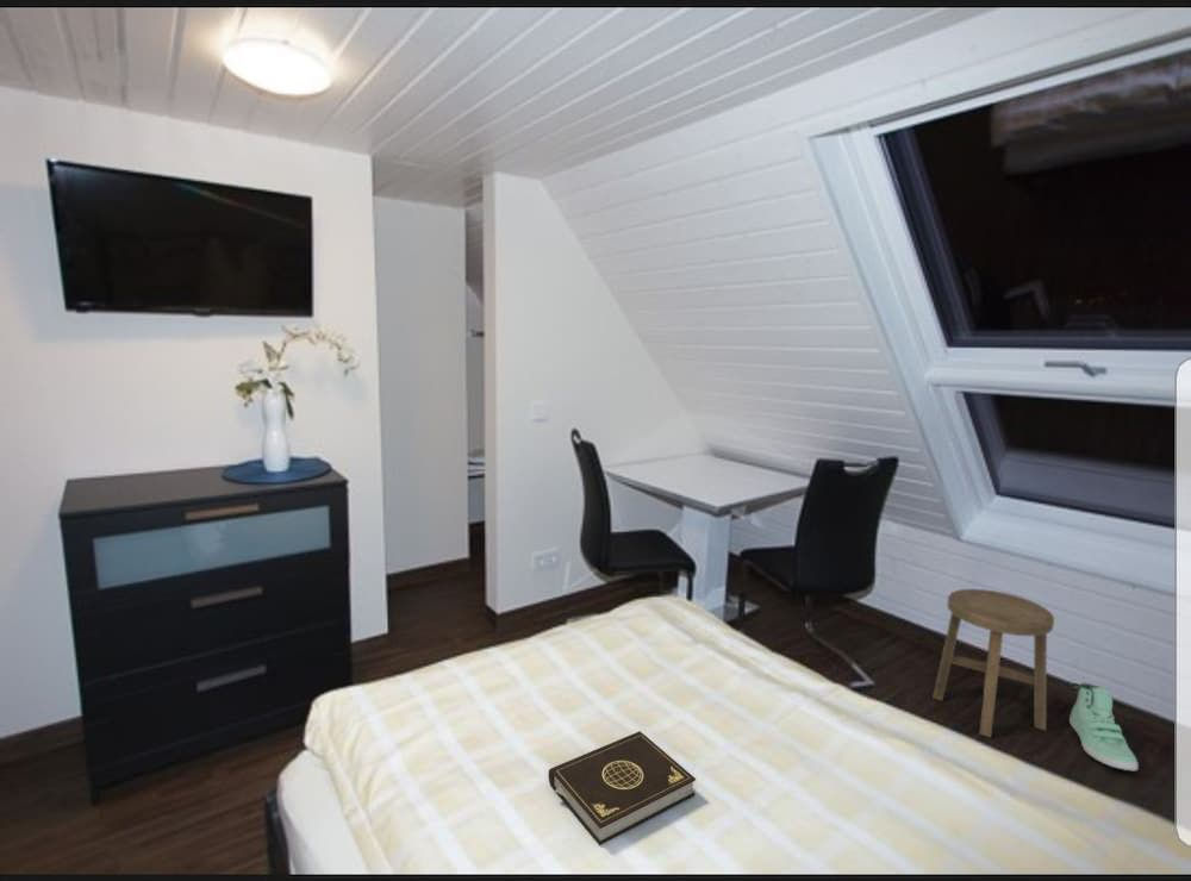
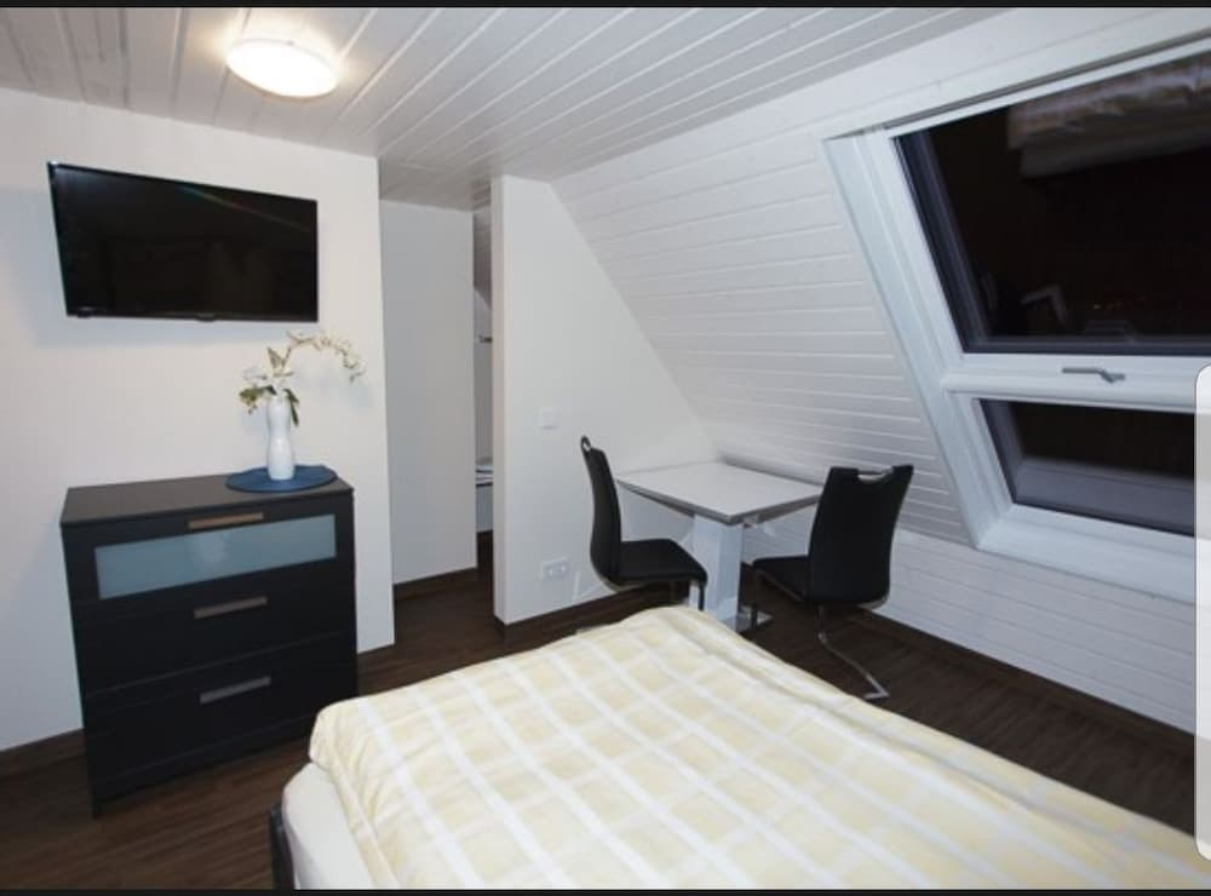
- stool [931,588,1055,738]
- book [548,730,697,846]
- sneaker [1068,681,1140,771]
